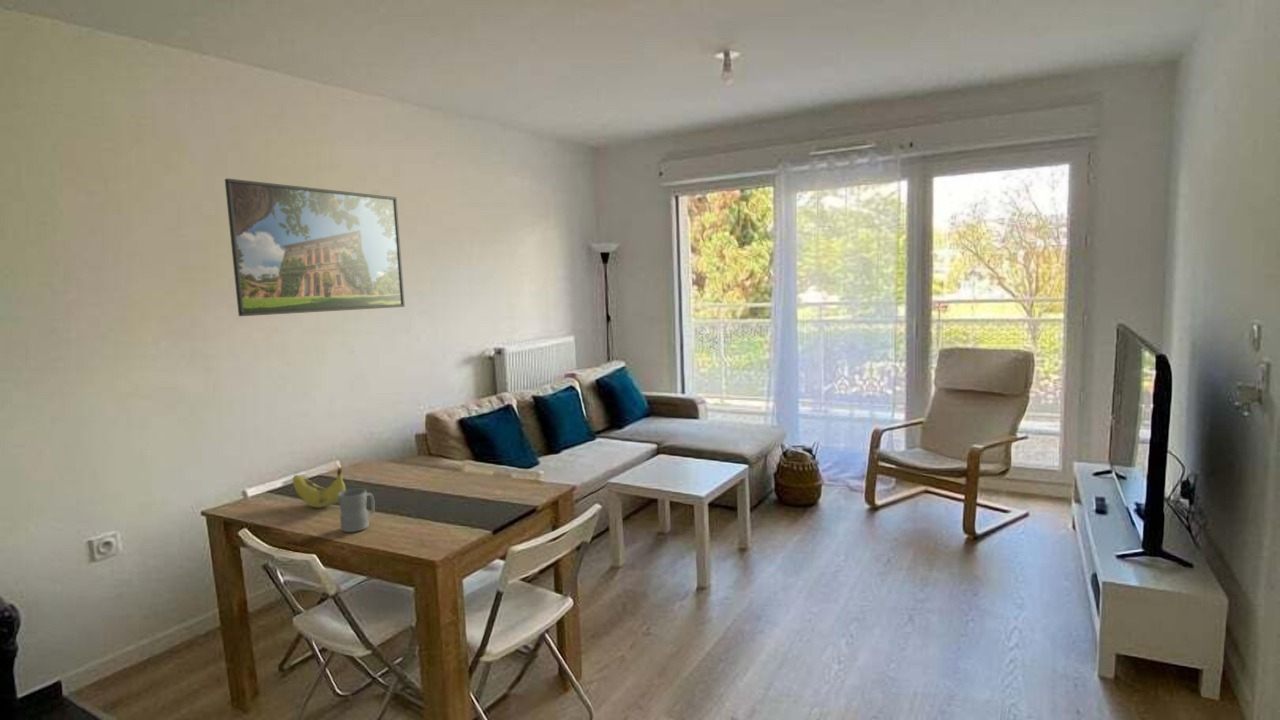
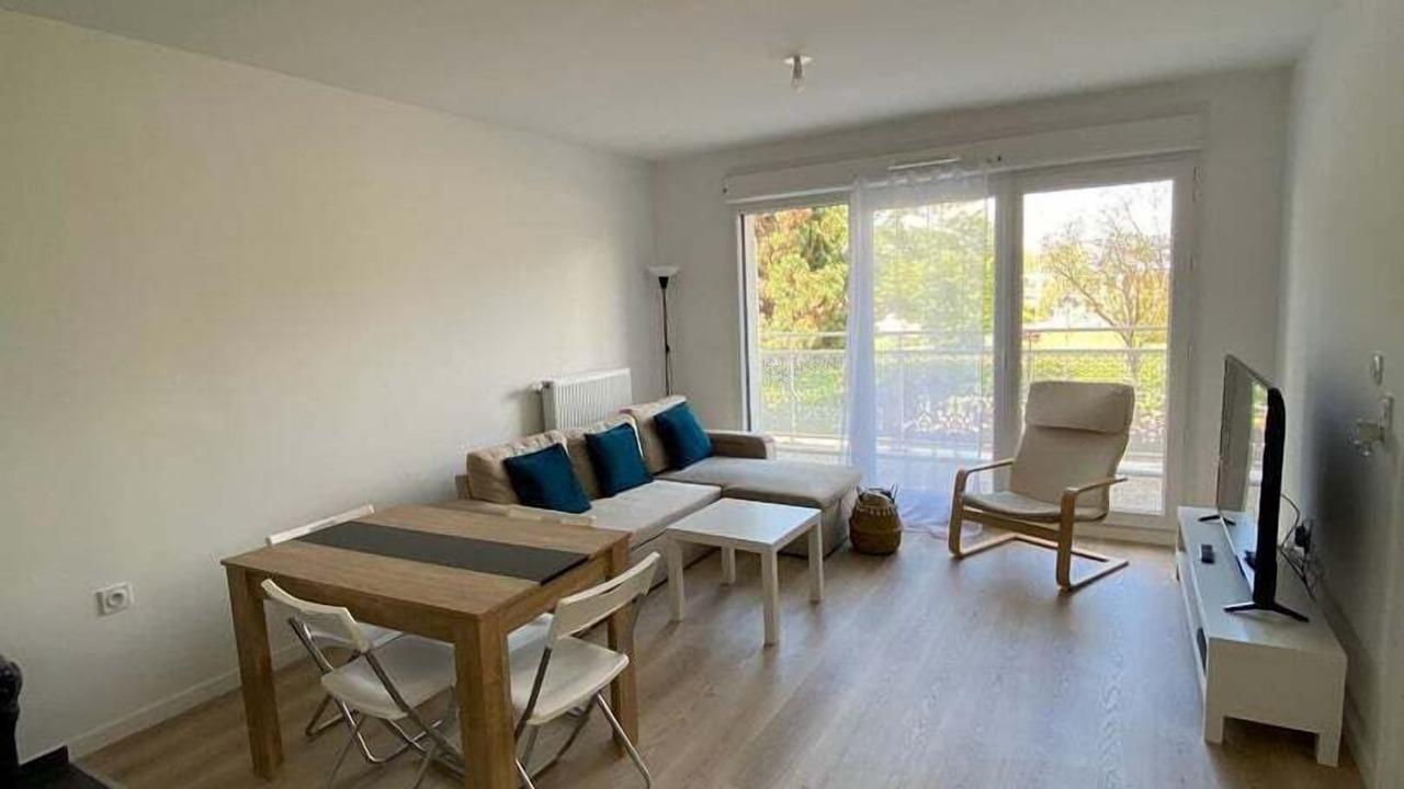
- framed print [224,178,406,317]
- banana [292,466,346,509]
- mug [338,488,376,533]
